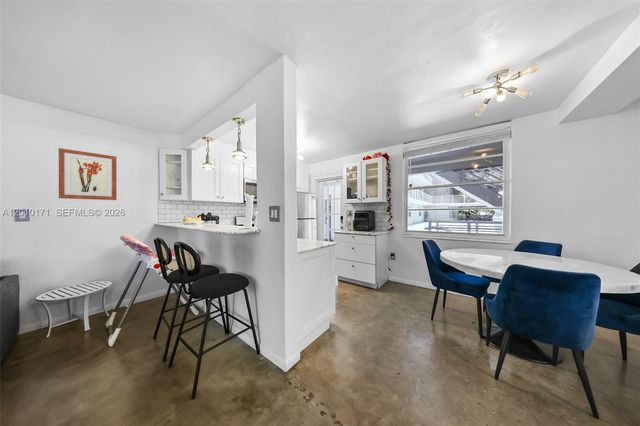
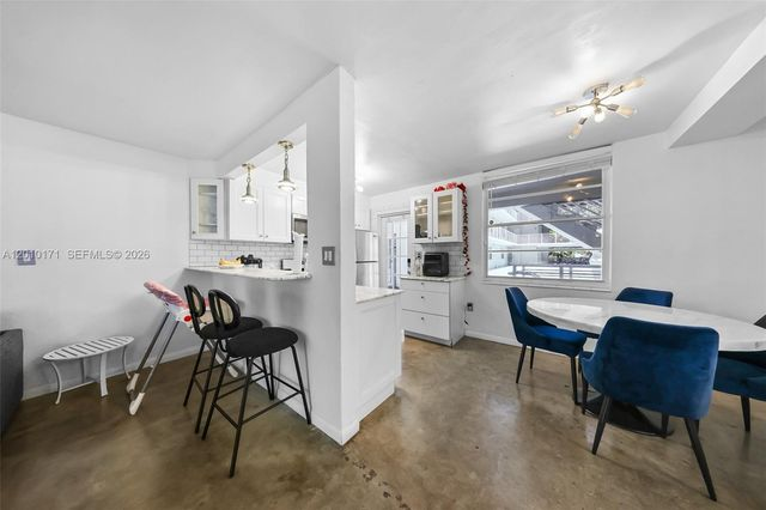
- wall art [58,147,118,201]
